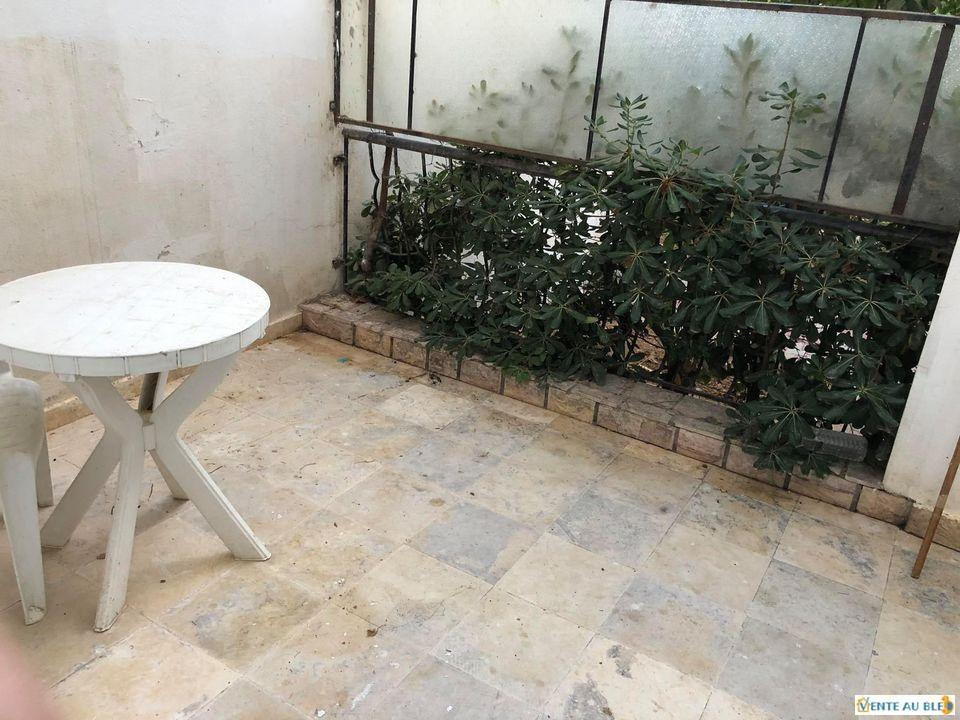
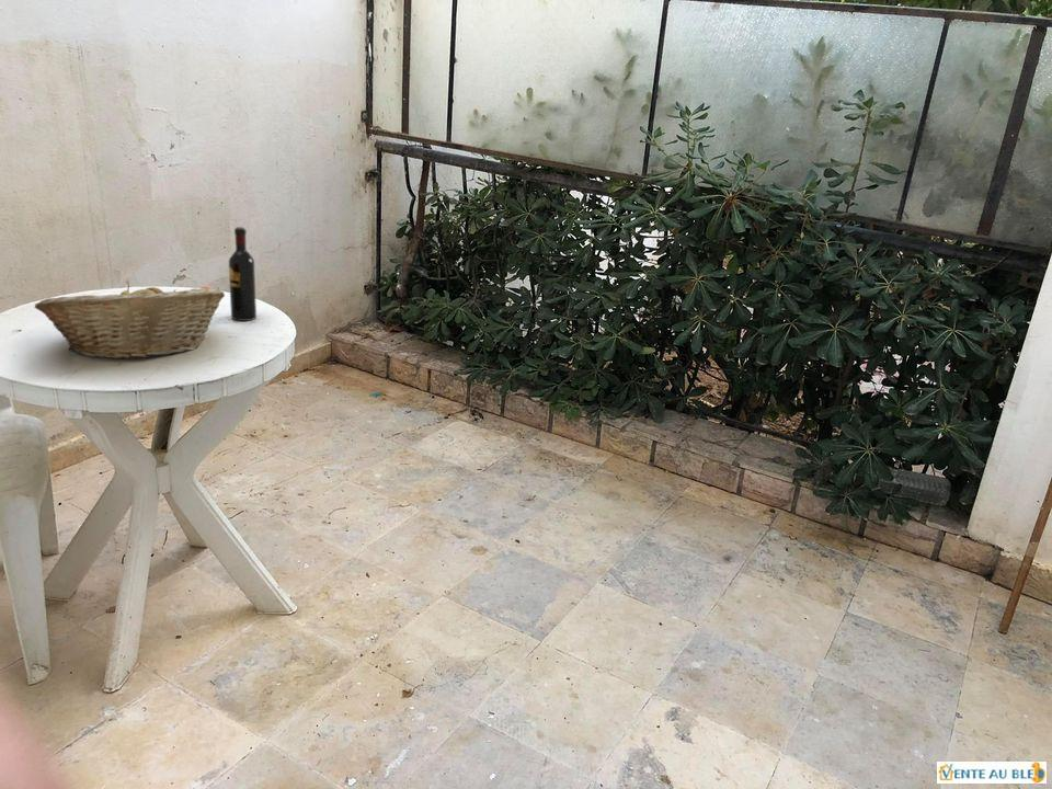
+ wine bottle [228,226,258,322]
+ fruit basket [34,281,226,361]
